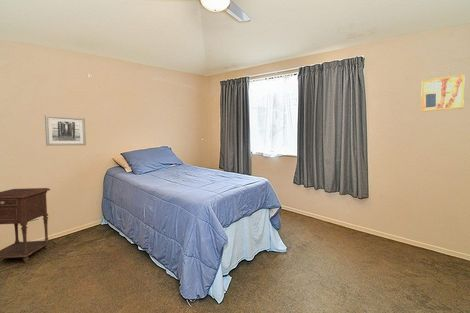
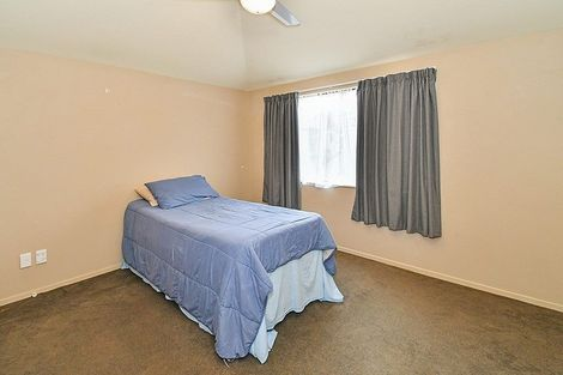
- nightstand [0,187,53,264]
- wall art [420,73,466,113]
- wall art [44,114,87,147]
